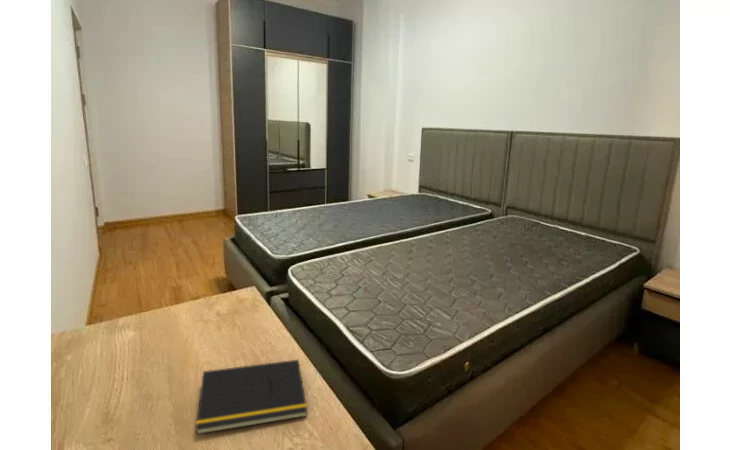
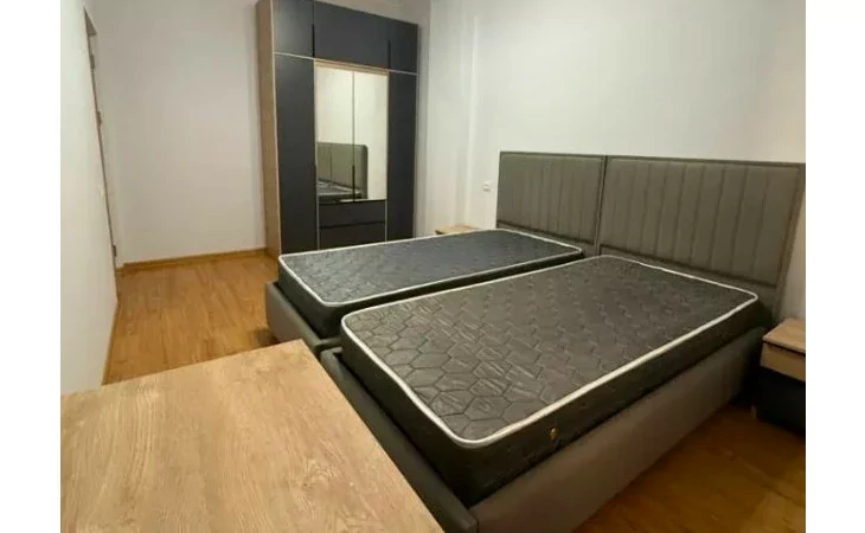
- notepad [195,359,308,436]
